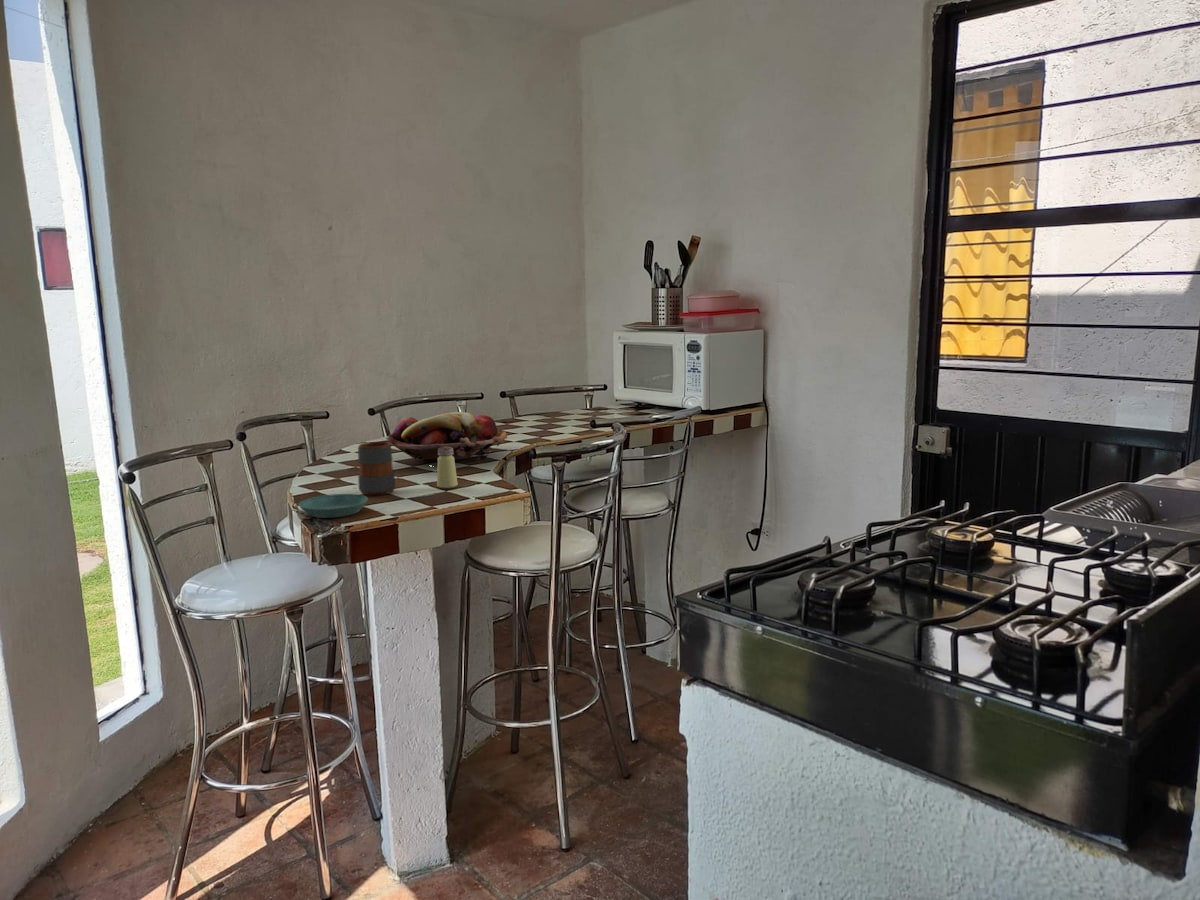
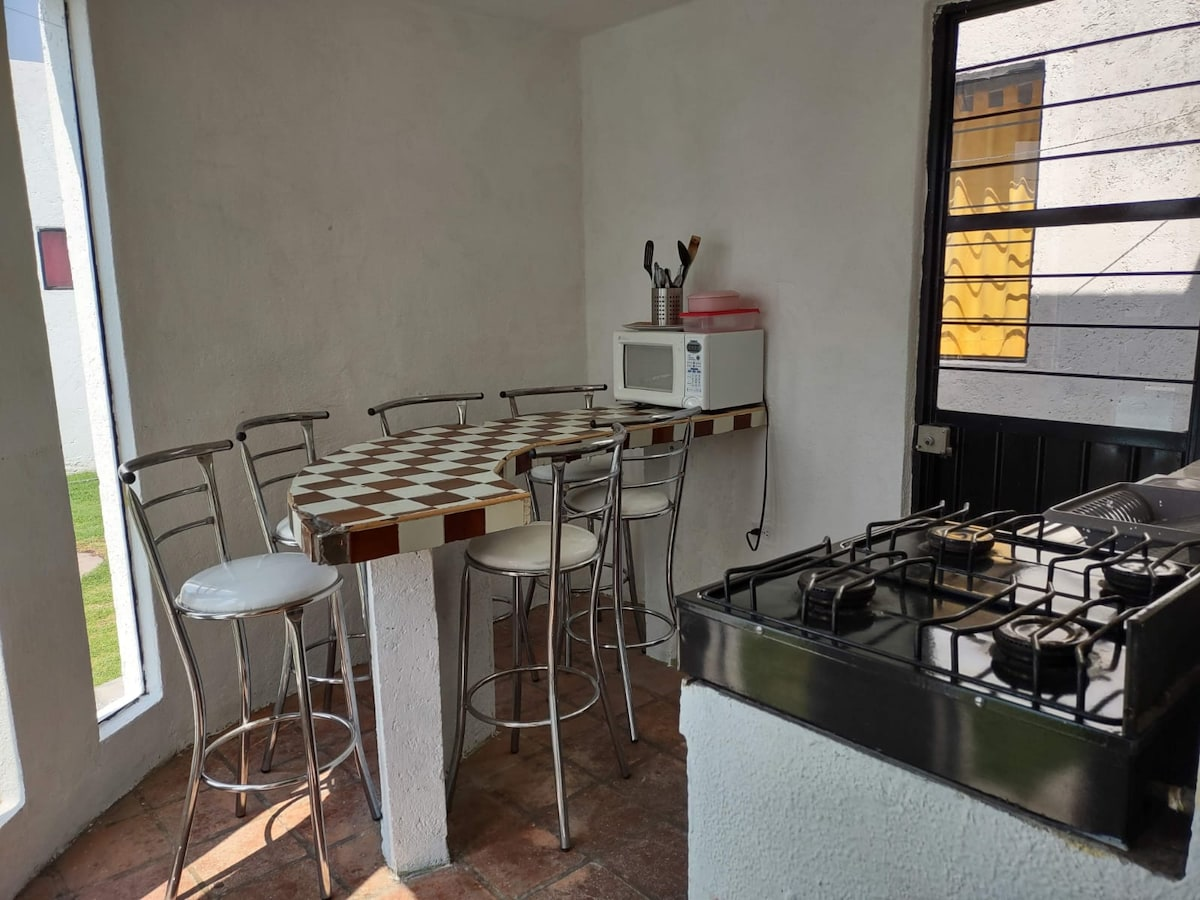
- mug [357,441,396,496]
- saucer [298,493,369,519]
- saltshaker [436,447,458,489]
- fruit basket [385,411,508,467]
